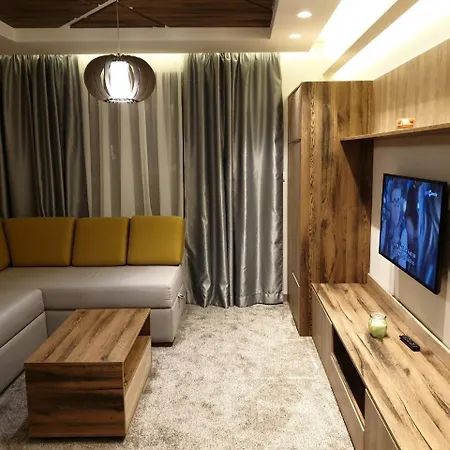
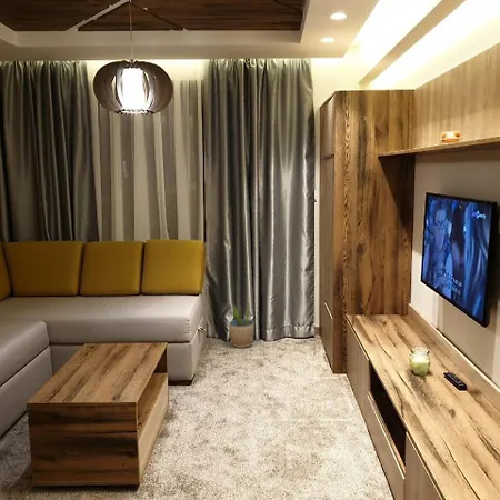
+ potted plant [228,300,256,349]
